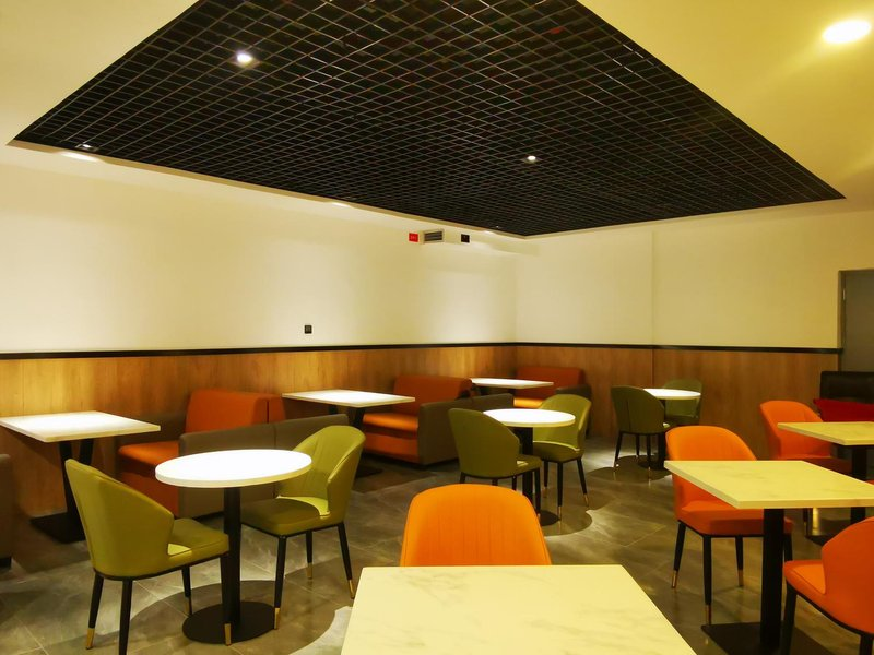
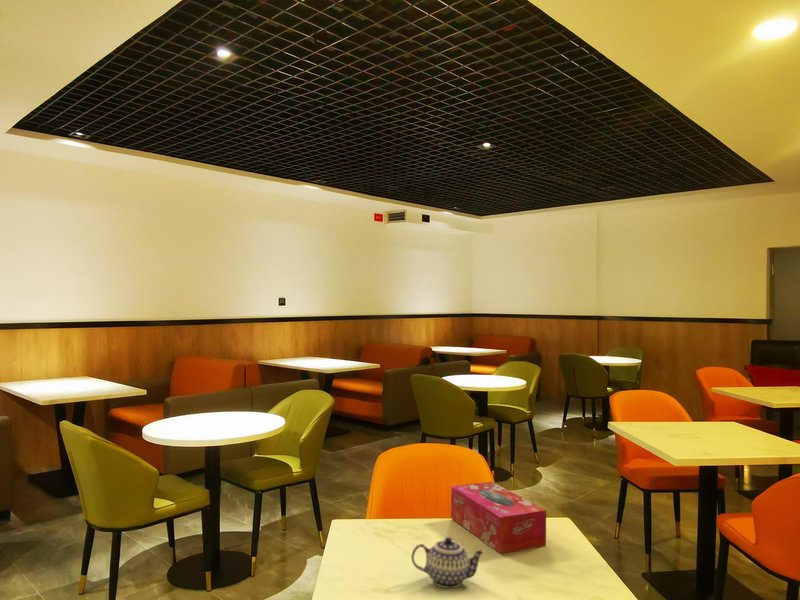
+ tissue box [450,481,547,555]
+ teapot [410,536,486,589]
